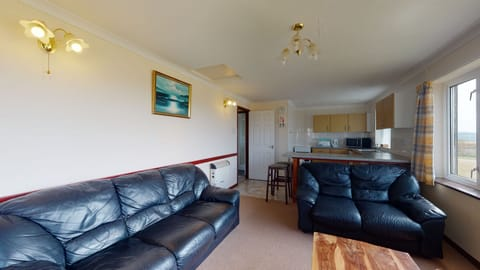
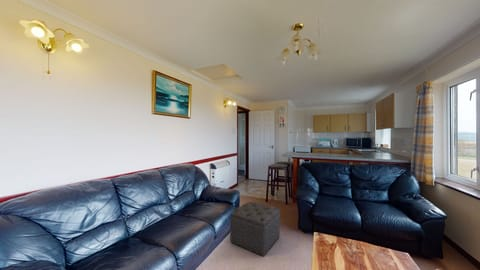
+ ottoman [229,201,281,257]
